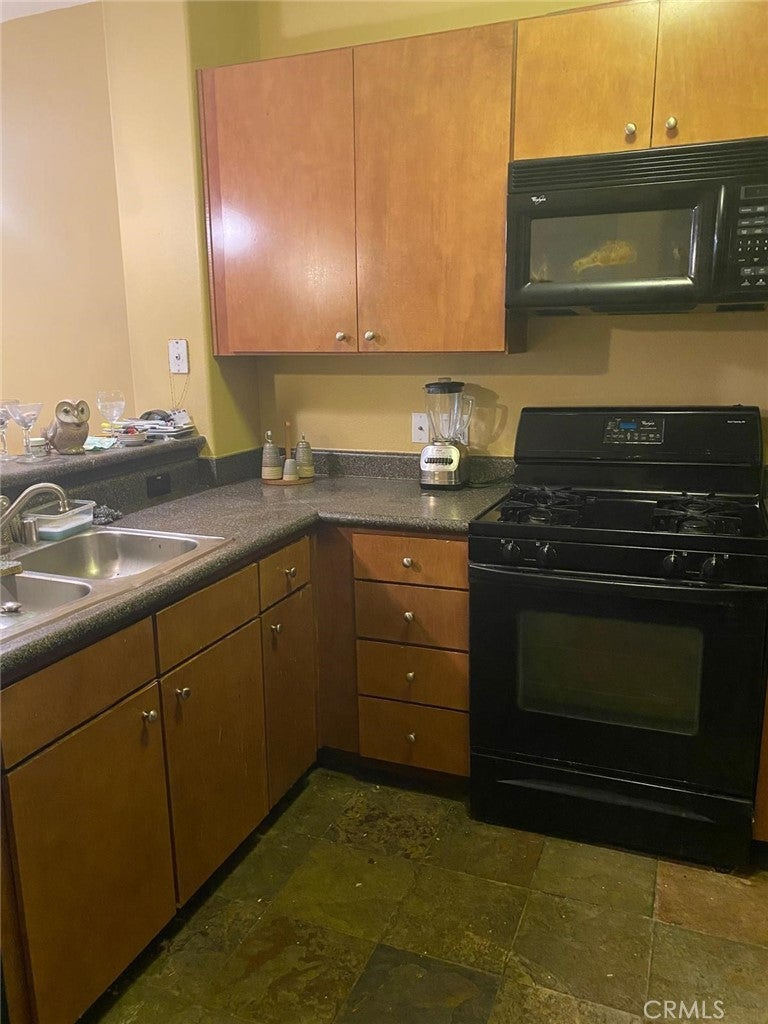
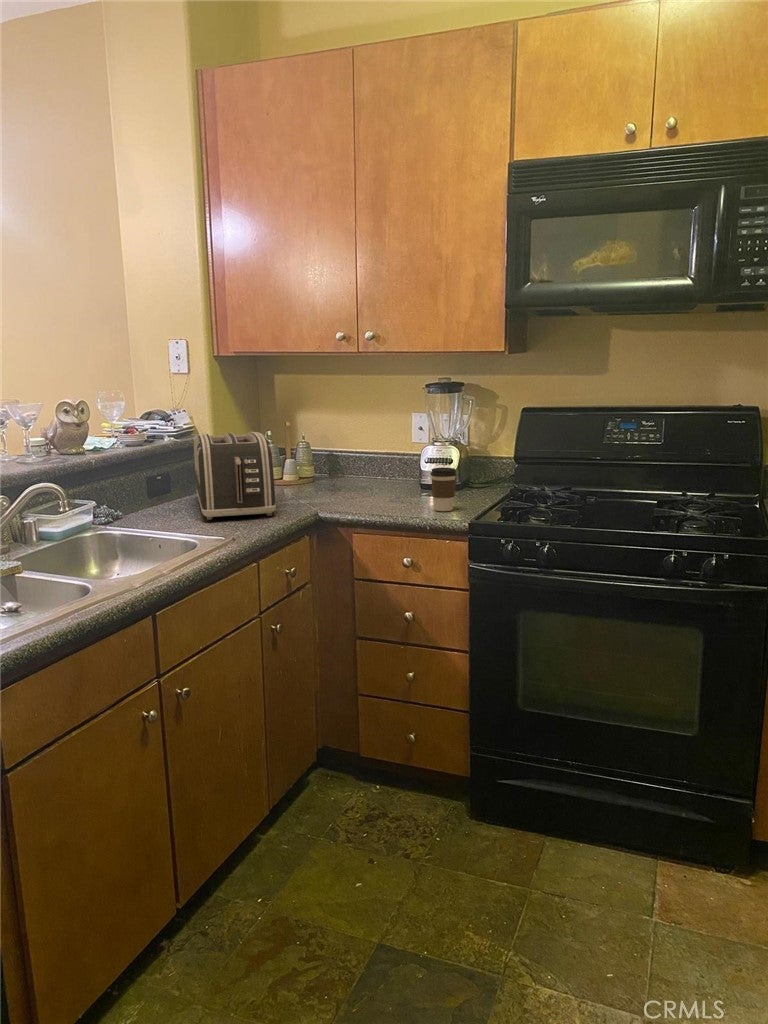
+ toaster [193,431,277,521]
+ coffee cup [430,467,458,512]
